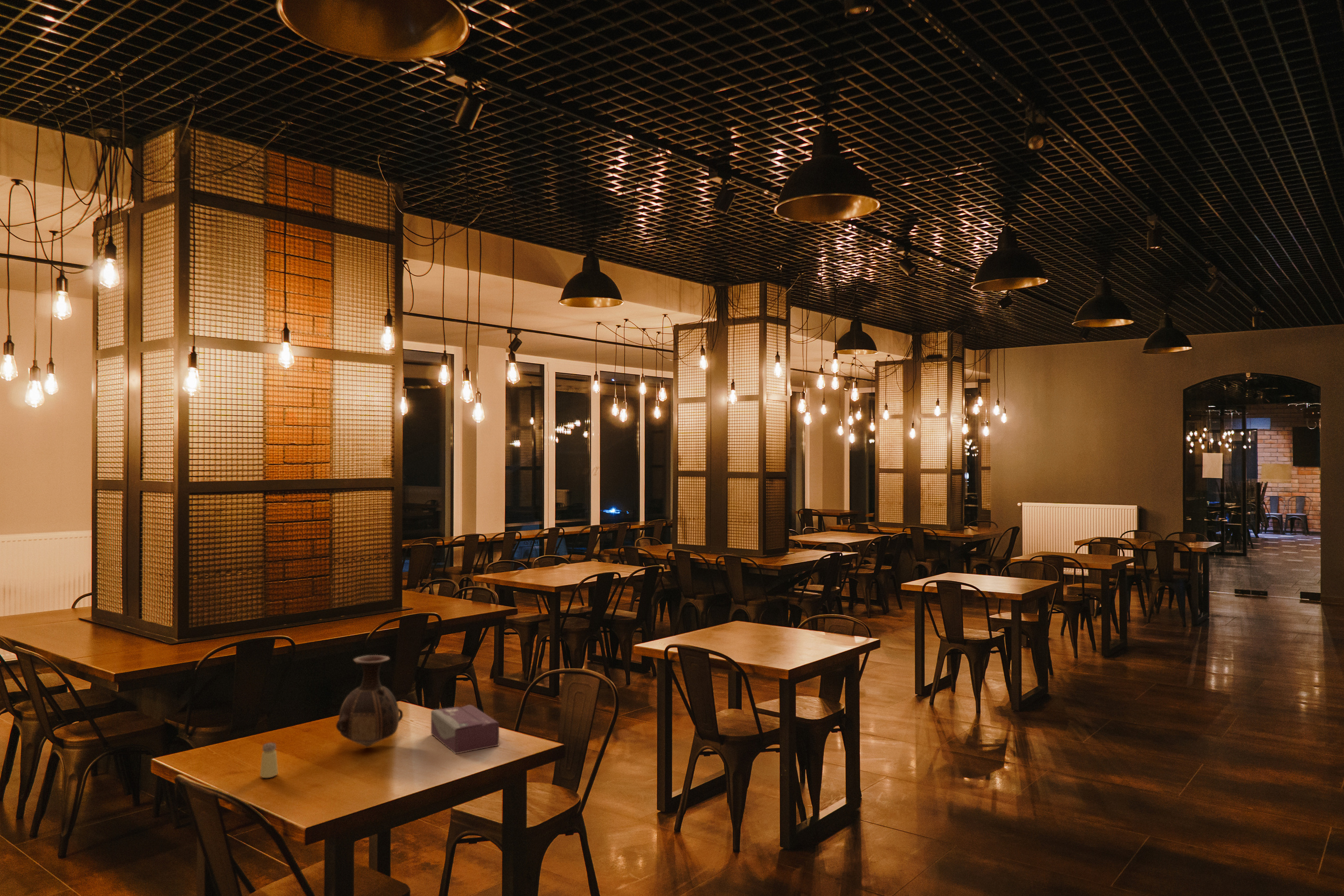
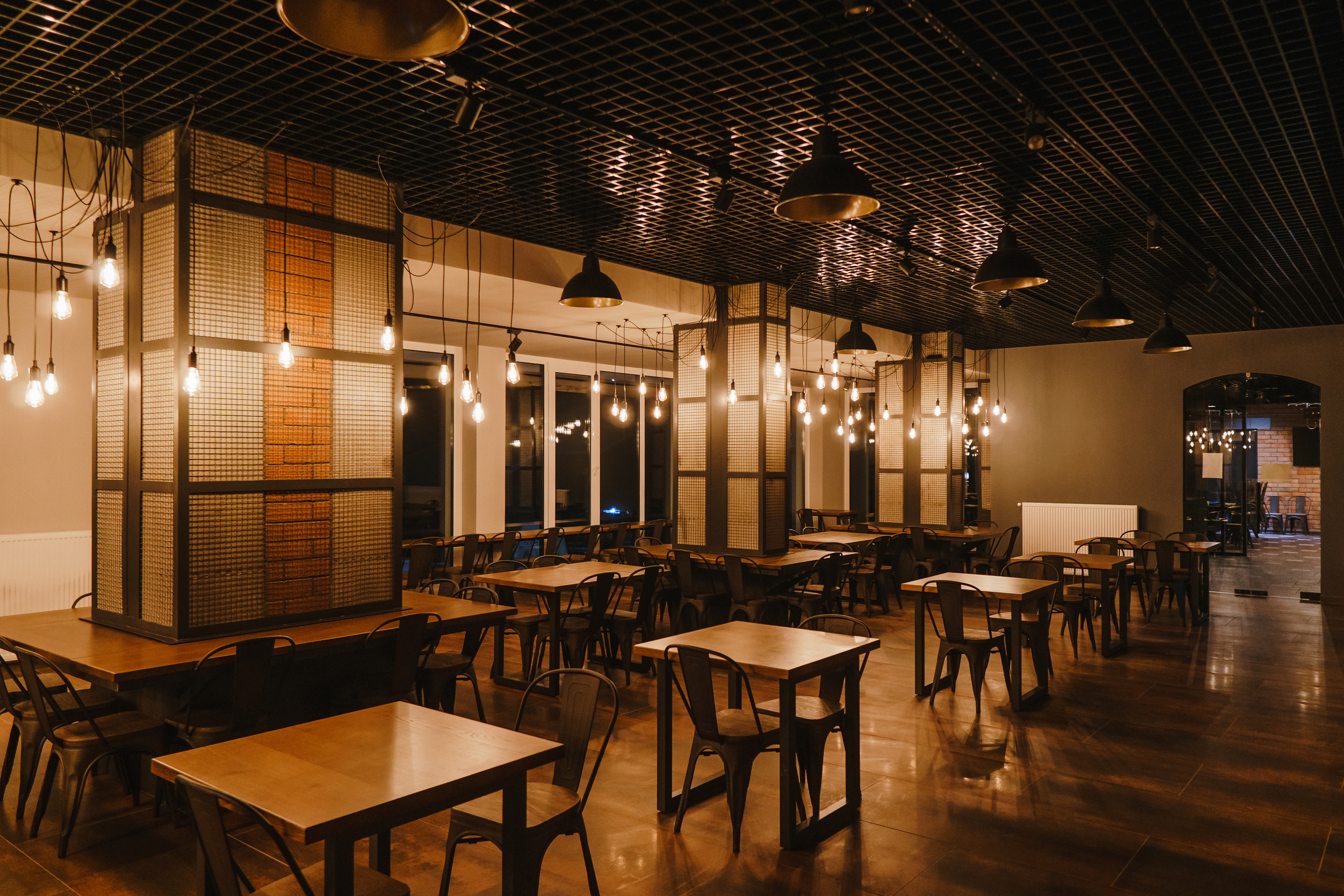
- tissue box [430,704,500,754]
- saltshaker [259,742,279,778]
- vase [335,655,403,747]
